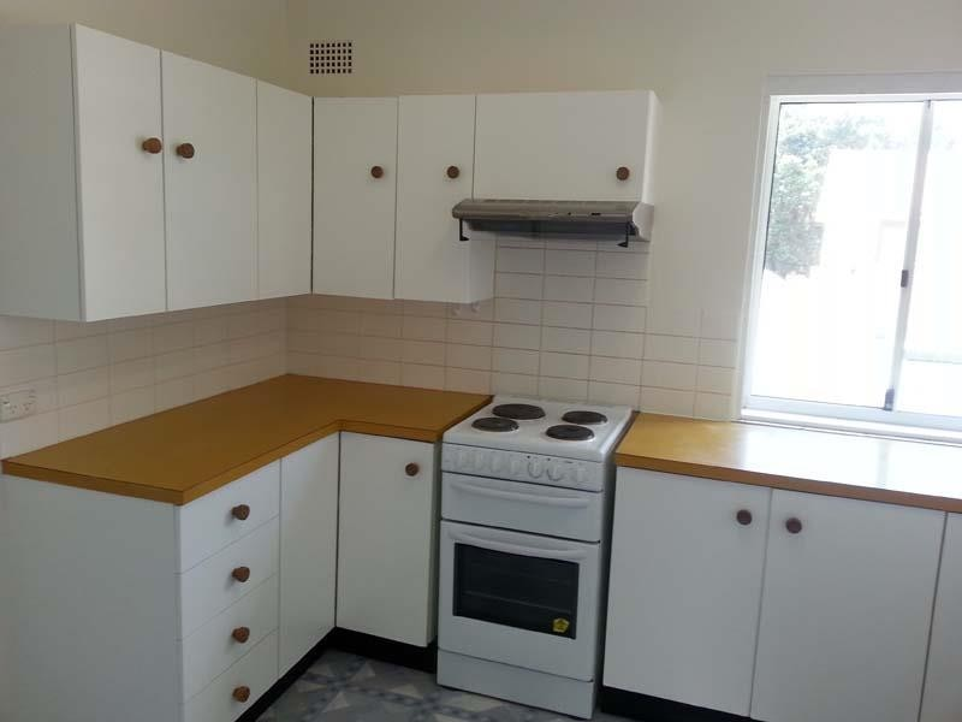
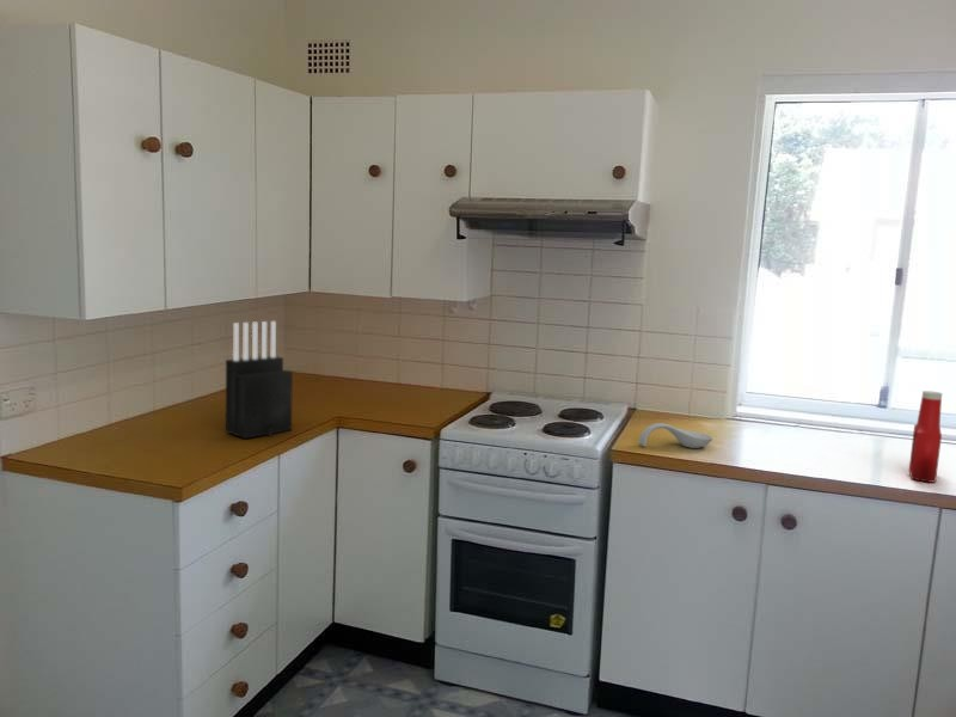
+ spoon rest [638,422,713,449]
+ soap bottle [908,390,943,484]
+ knife block [225,320,294,440]
